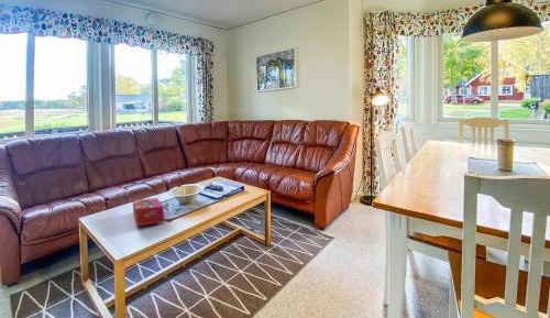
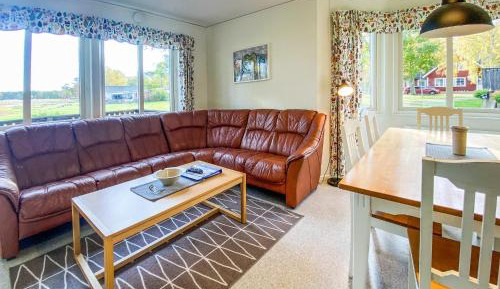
- tissue box [132,197,165,227]
